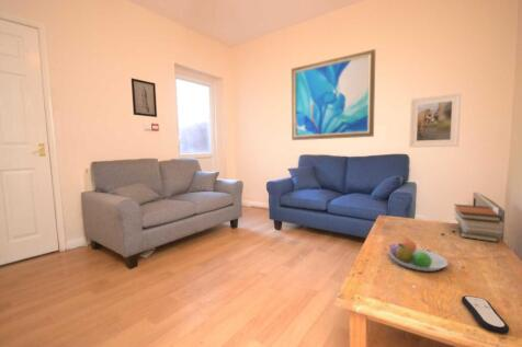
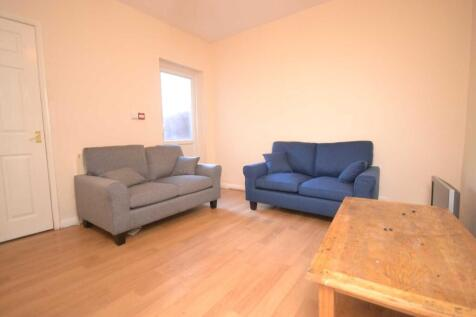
- fruit bowl [388,238,450,273]
- remote control [461,294,510,335]
- book stack [453,204,506,243]
- wall art [291,48,376,141]
- wall art [130,77,158,118]
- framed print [408,92,463,149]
